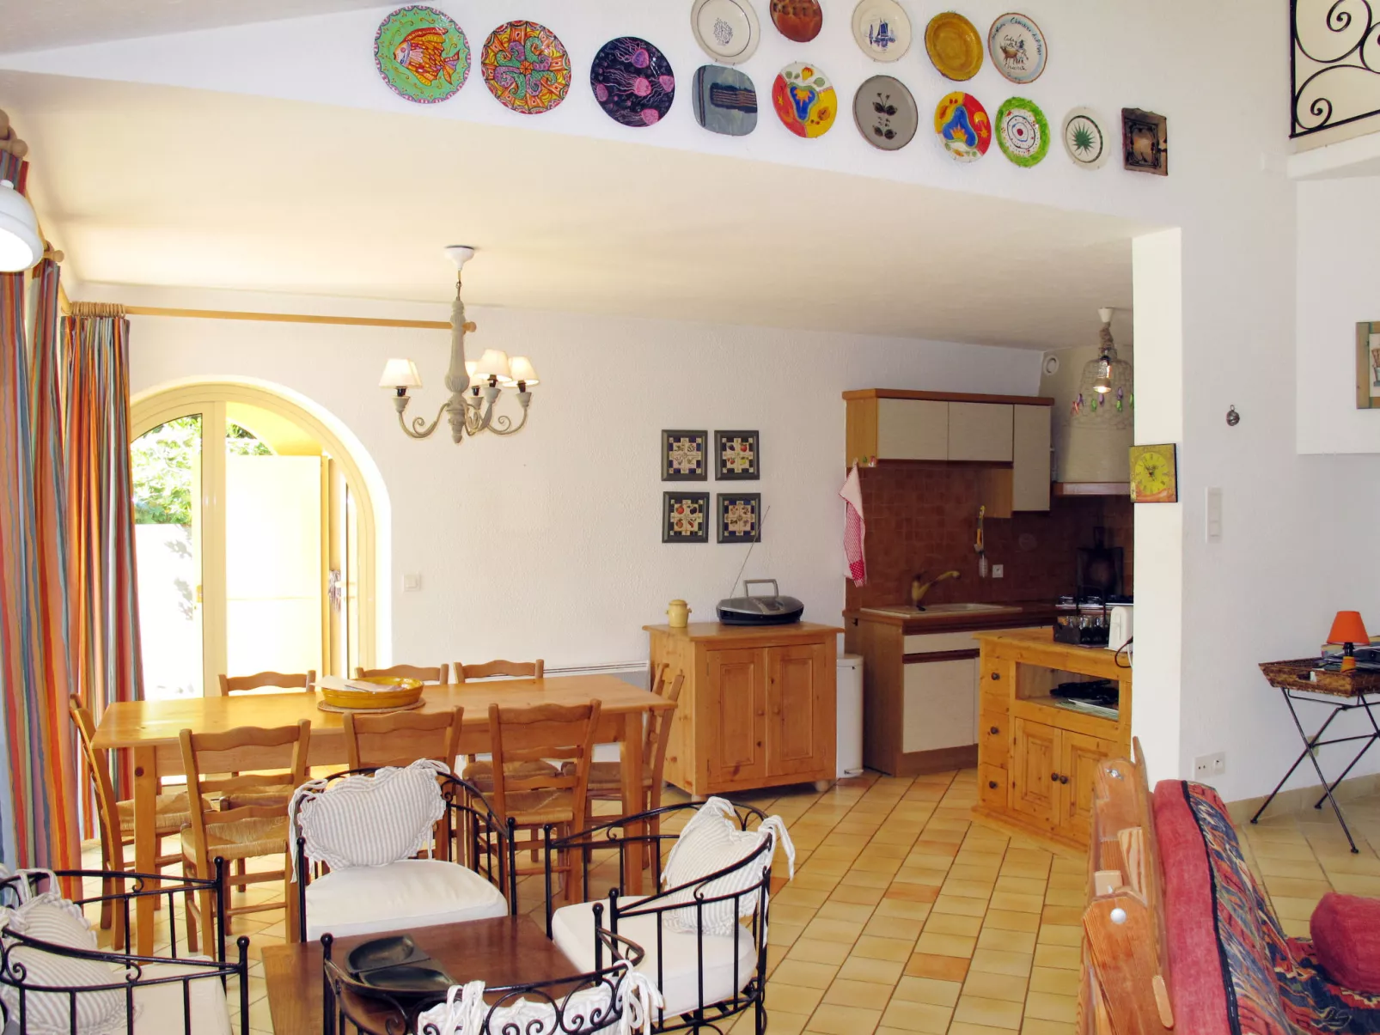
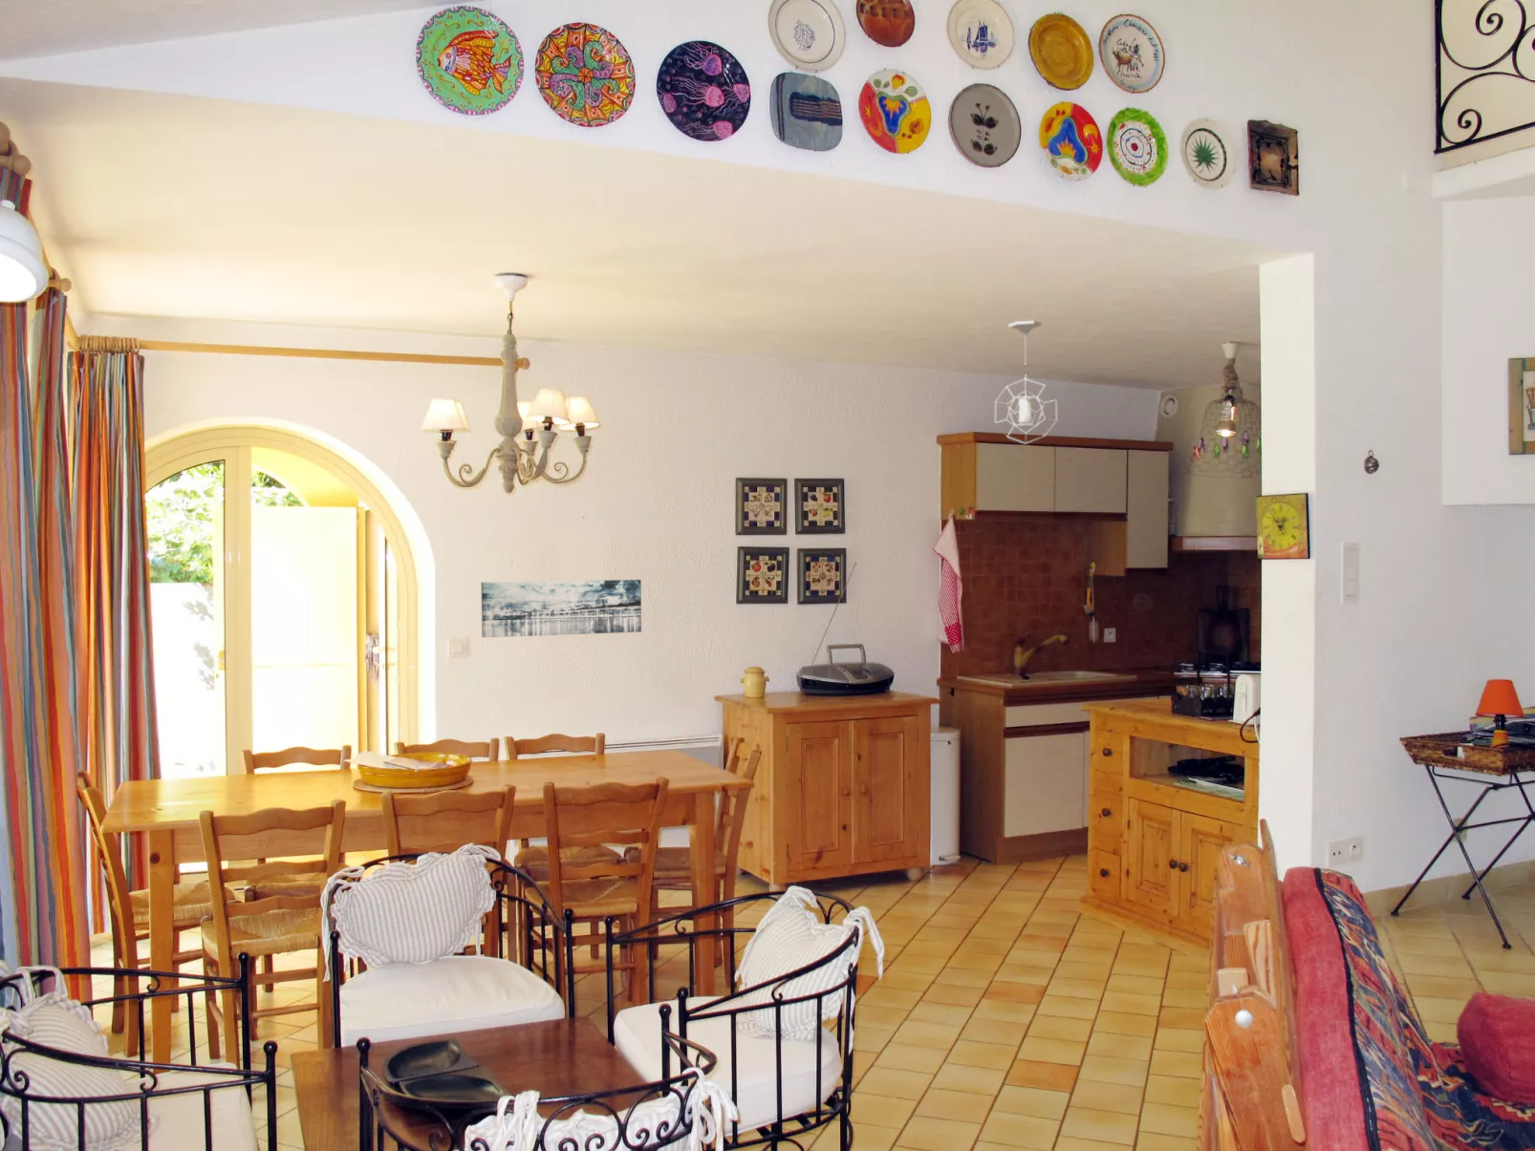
+ pendant light [994,320,1058,445]
+ wall art [480,579,642,638]
